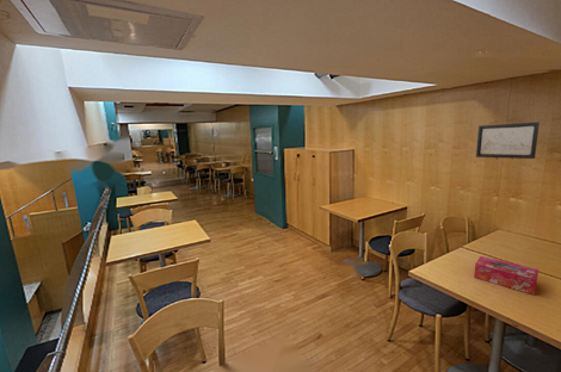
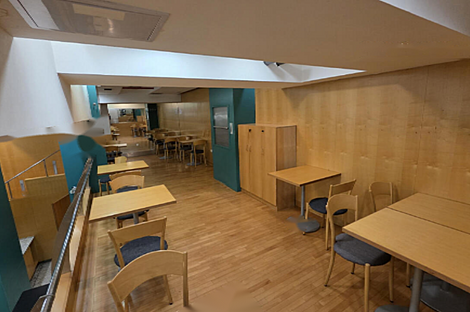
- tissue box [473,255,540,296]
- wall art [475,122,541,160]
